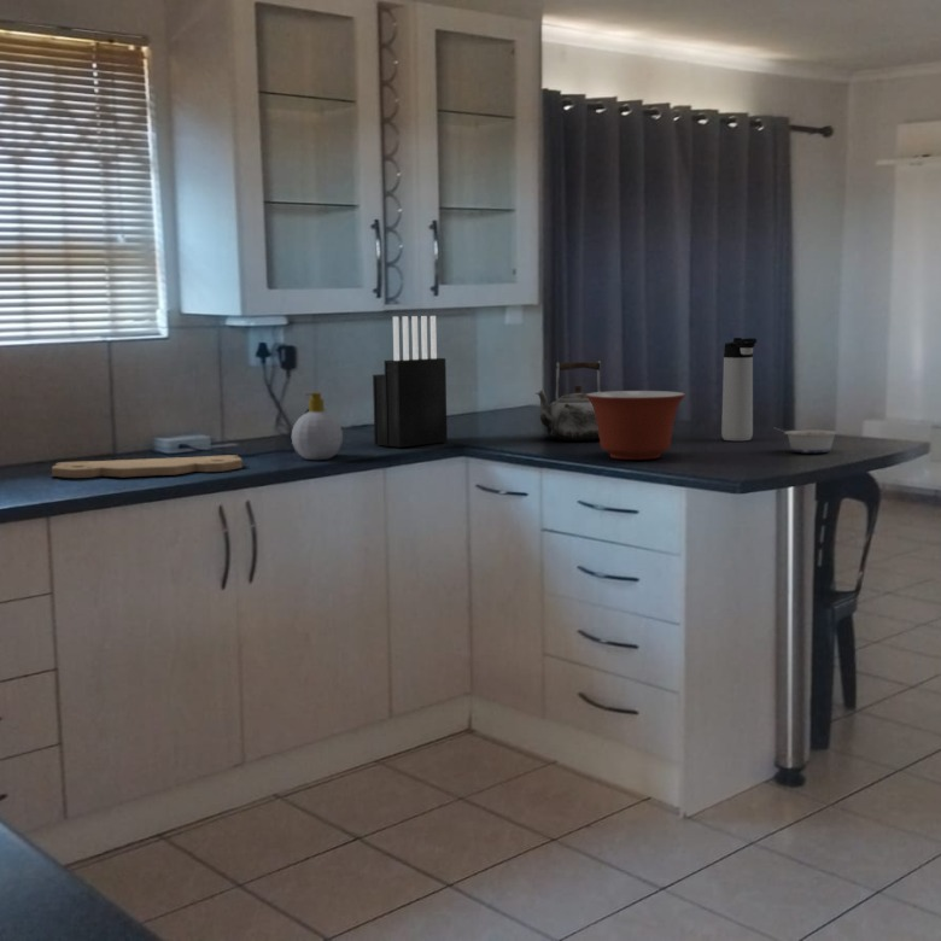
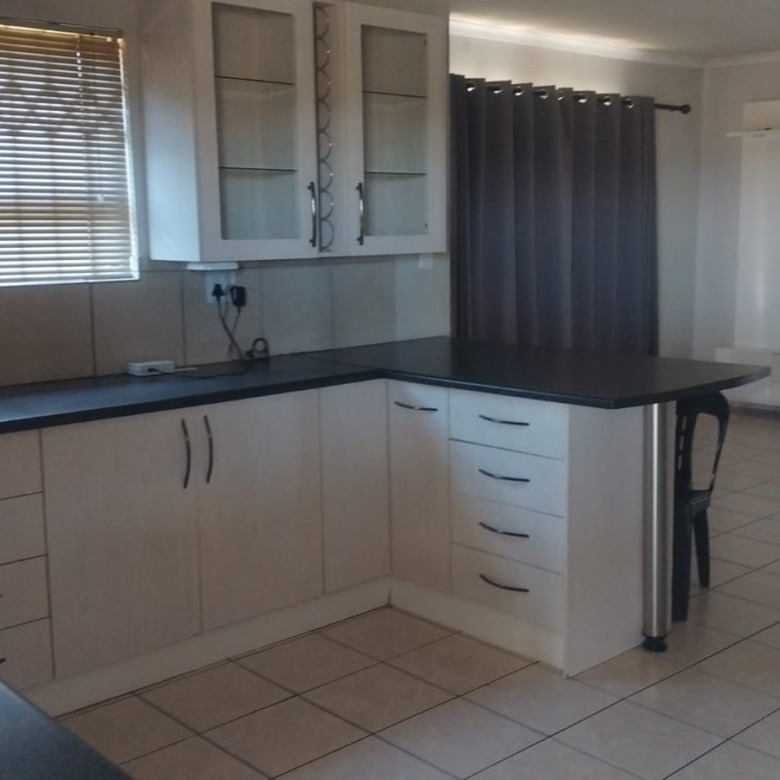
- kettle [534,360,602,442]
- knife block [372,315,449,449]
- cutting board [51,454,244,479]
- soap bottle [291,391,344,461]
- legume [772,426,840,454]
- mixing bowl [585,390,686,461]
- thermos bottle [720,337,758,442]
